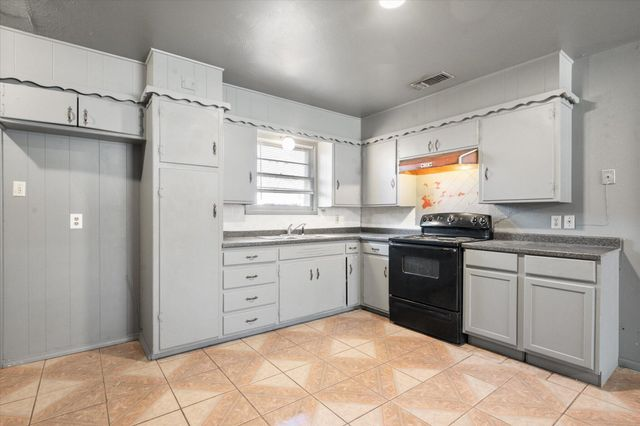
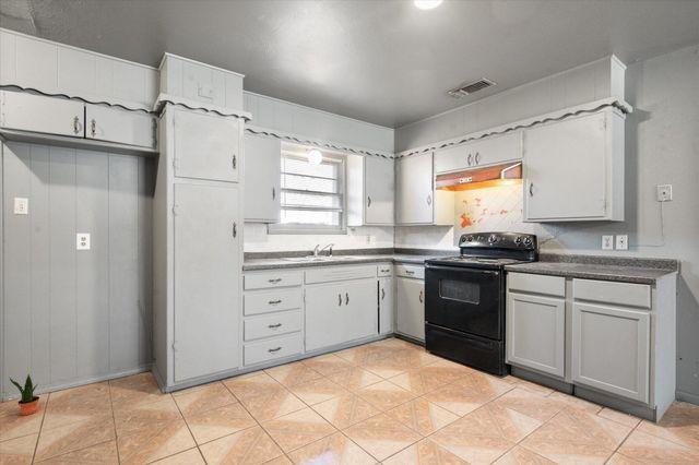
+ potted plant [8,373,40,417]
